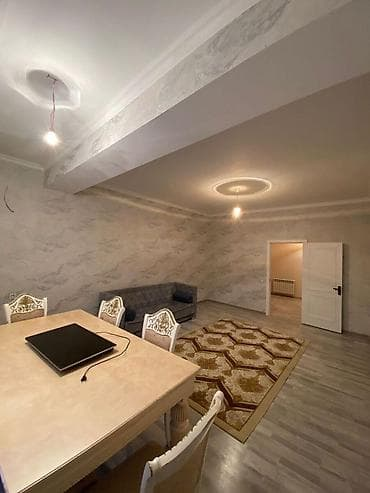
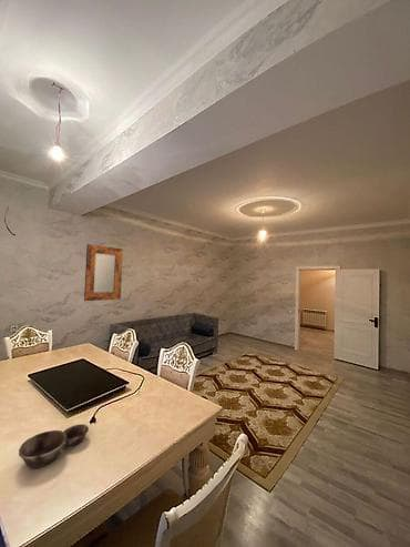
+ home mirror [83,243,124,302]
+ bowl [18,424,90,469]
